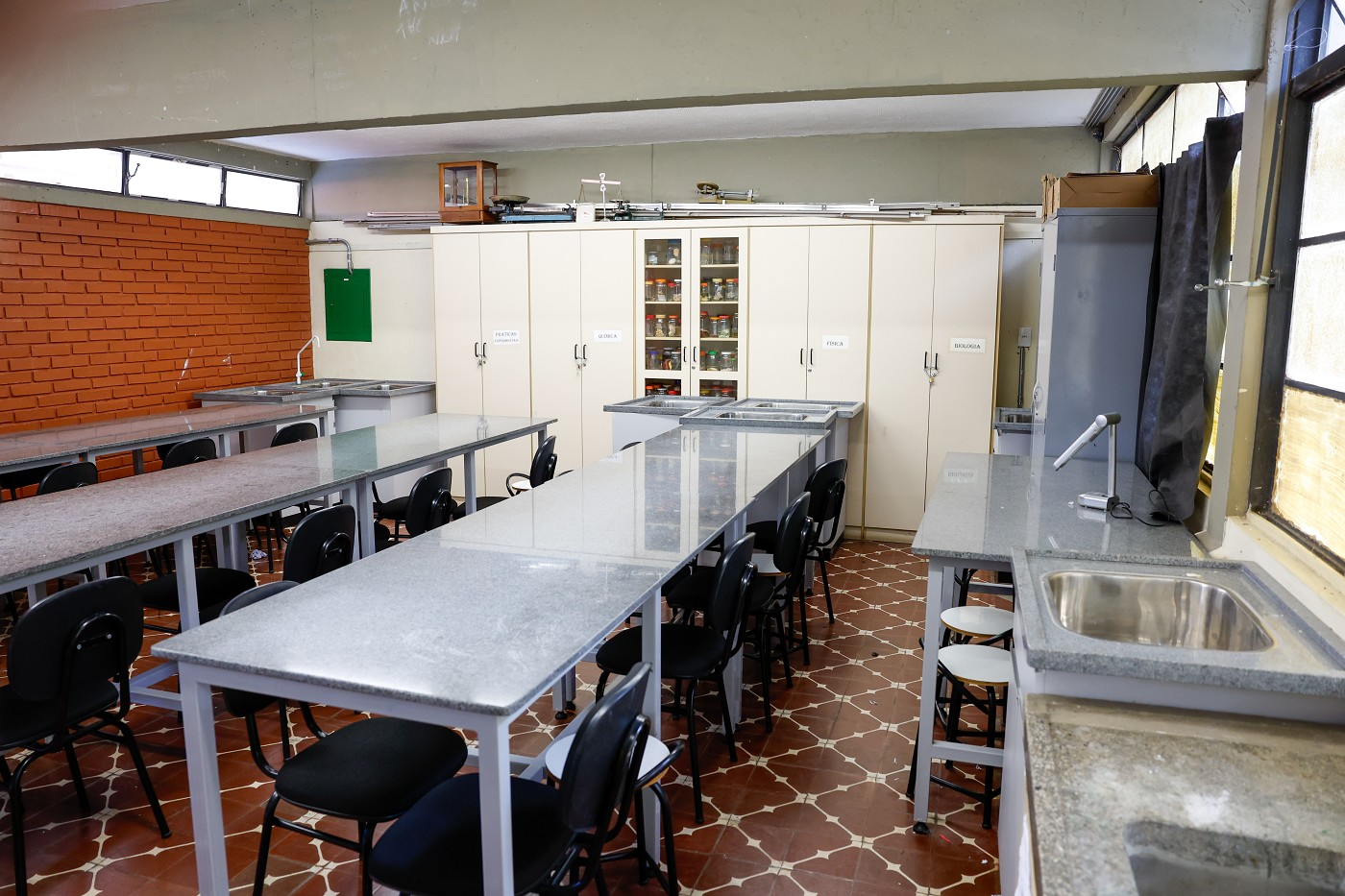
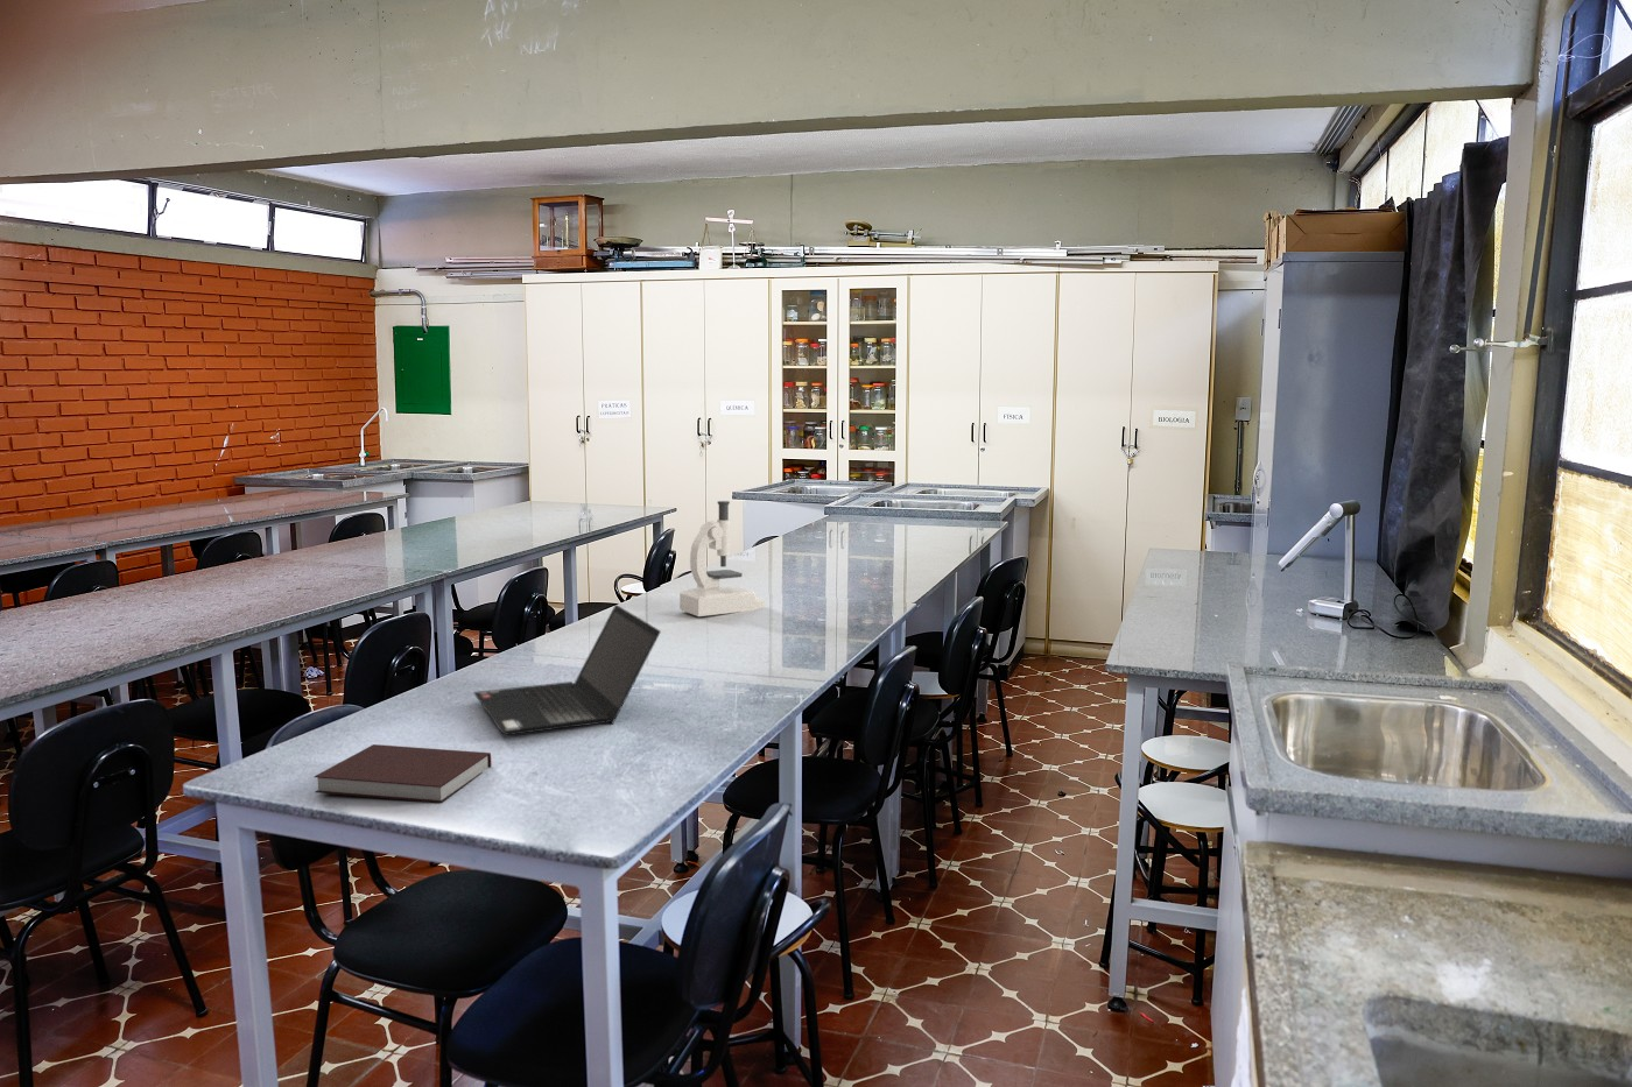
+ notebook [313,744,491,804]
+ microscope [678,500,764,618]
+ laptop computer [472,603,663,736]
